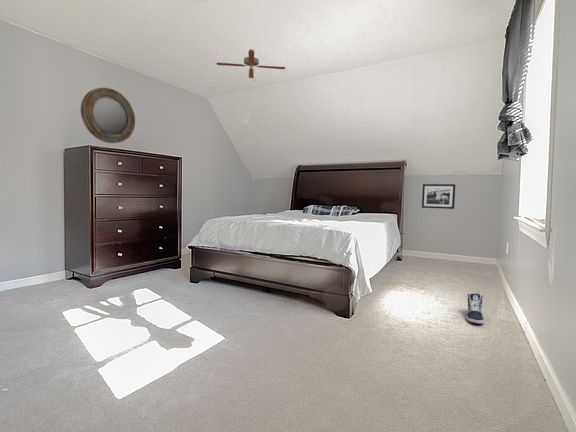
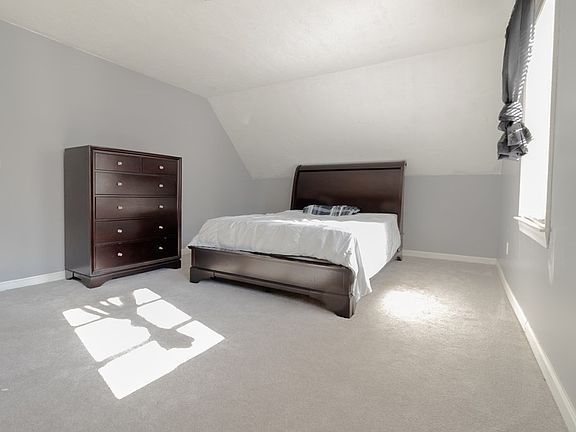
- ceiling fan [216,48,286,82]
- sneaker [465,292,485,325]
- picture frame [421,183,456,210]
- home mirror [80,87,136,144]
